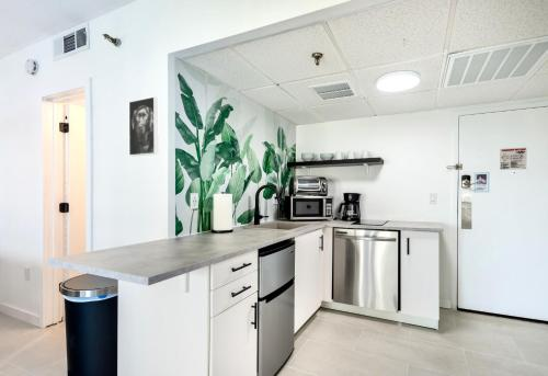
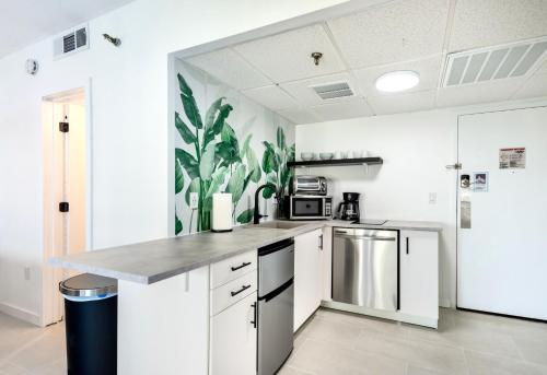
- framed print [128,95,160,157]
